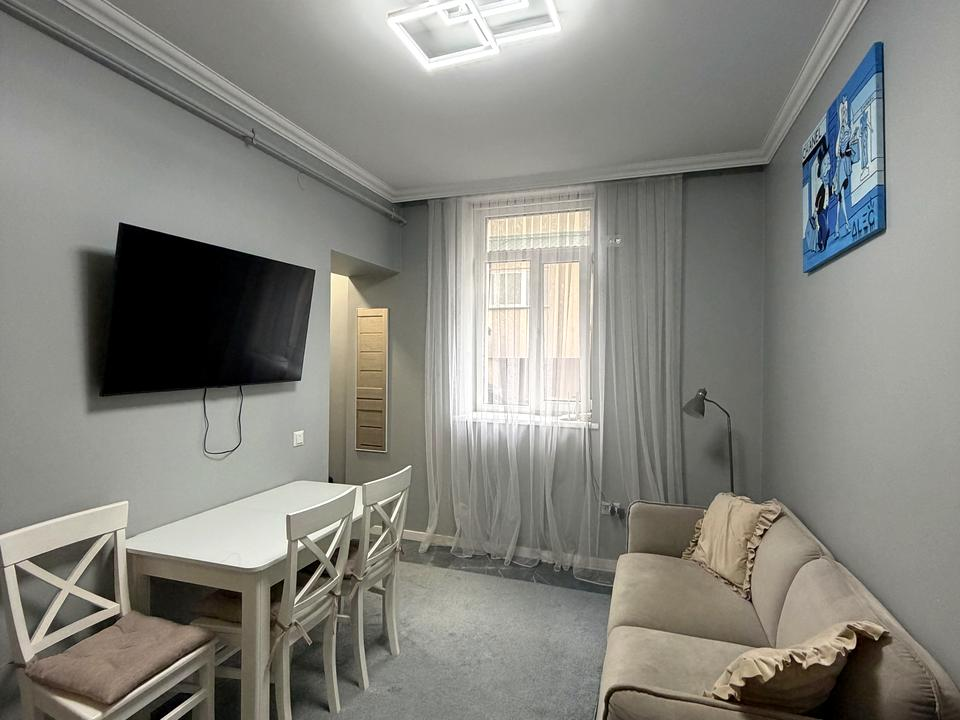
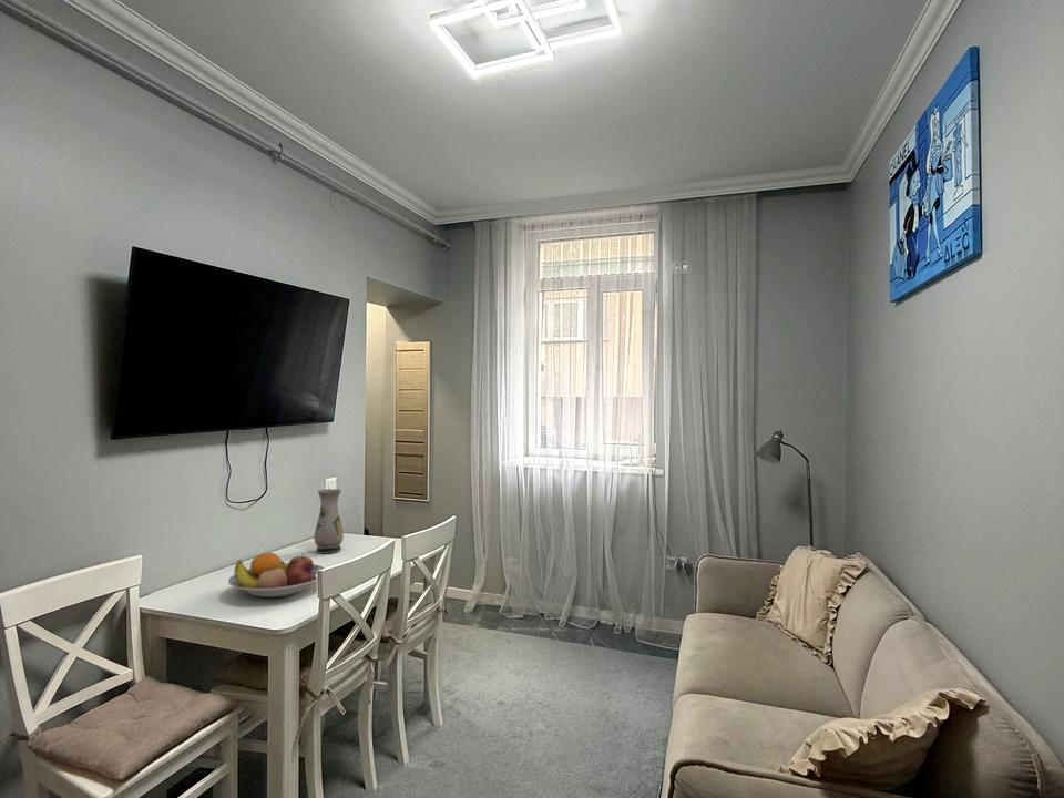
+ fruit bowl [227,552,326,598]
+ vase [313,488,345,554]
